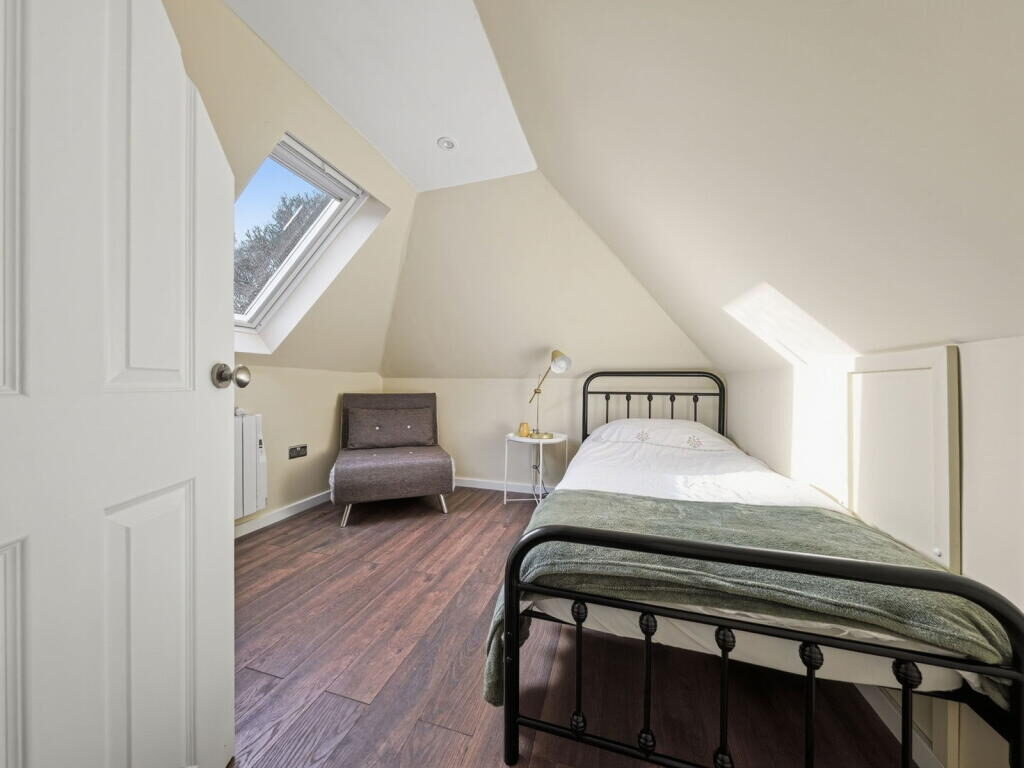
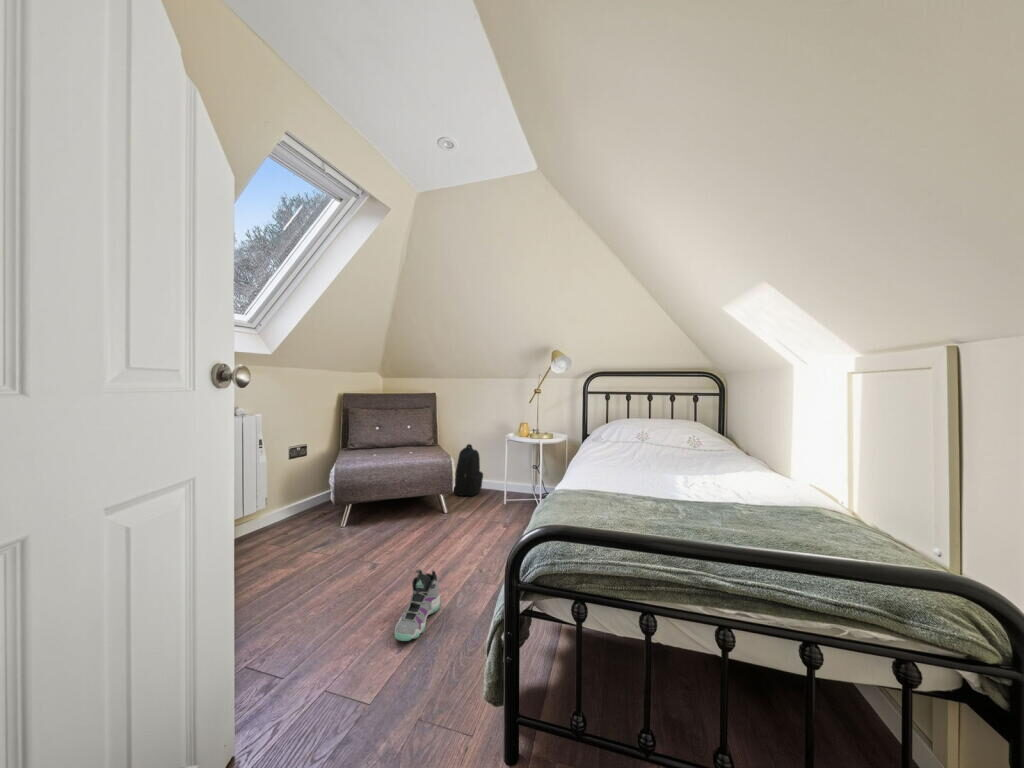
+ backpack [452,443,484,497]
+ sneaker [394,569,441,642]
